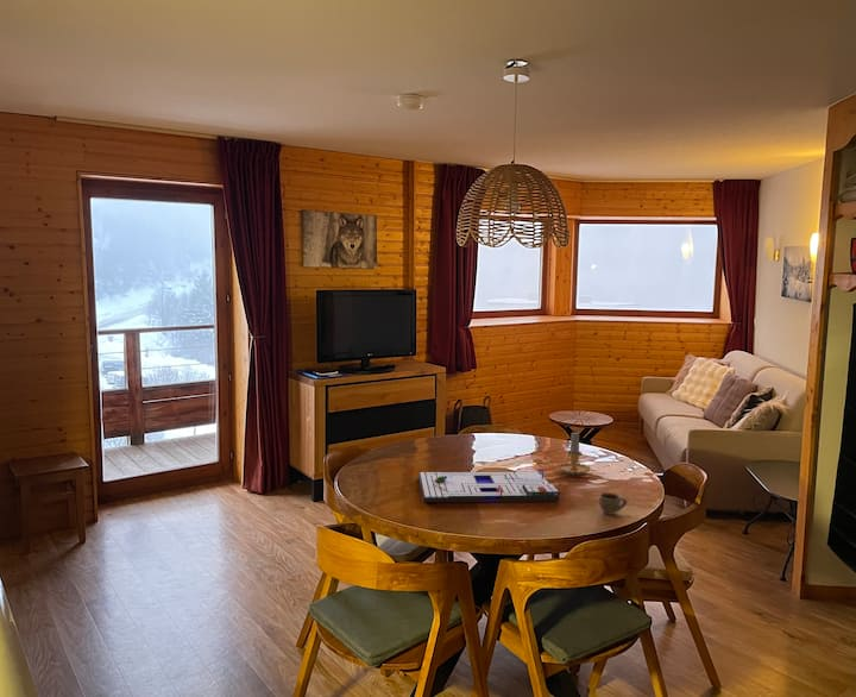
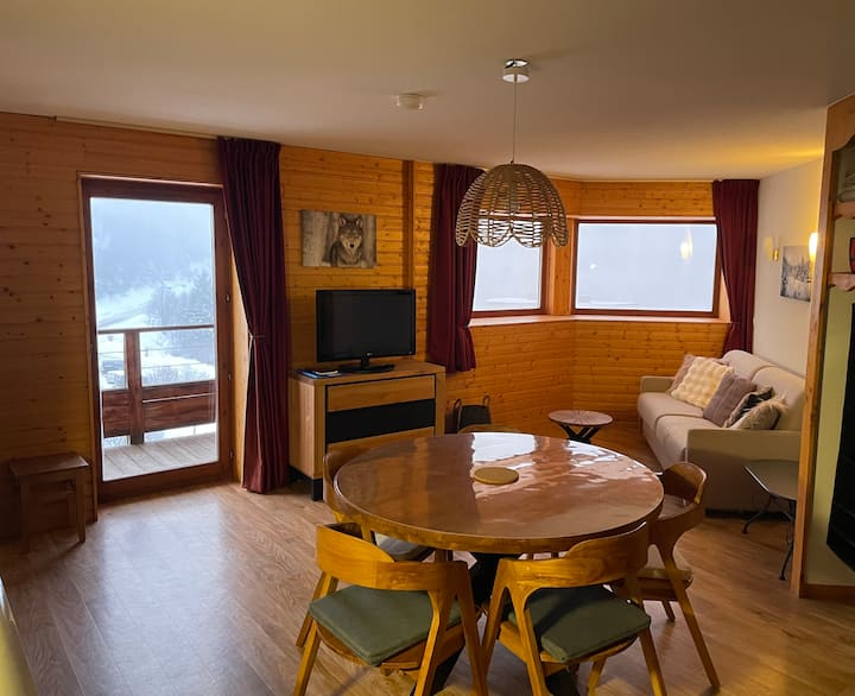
- candle [550,432,592,476]
- cup [598,491,628,516]
- board game [417,469,561,503]
